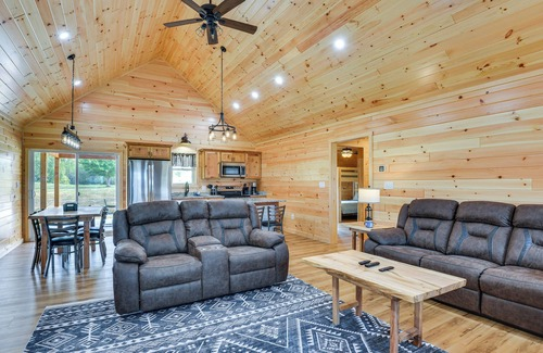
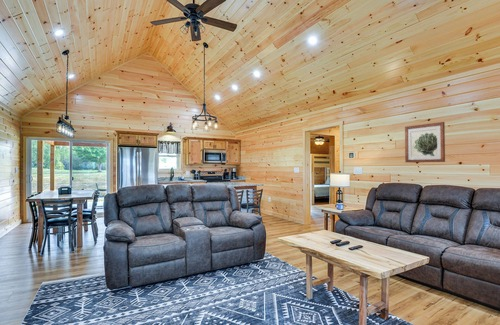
+ wall art [404,121,446,163]
